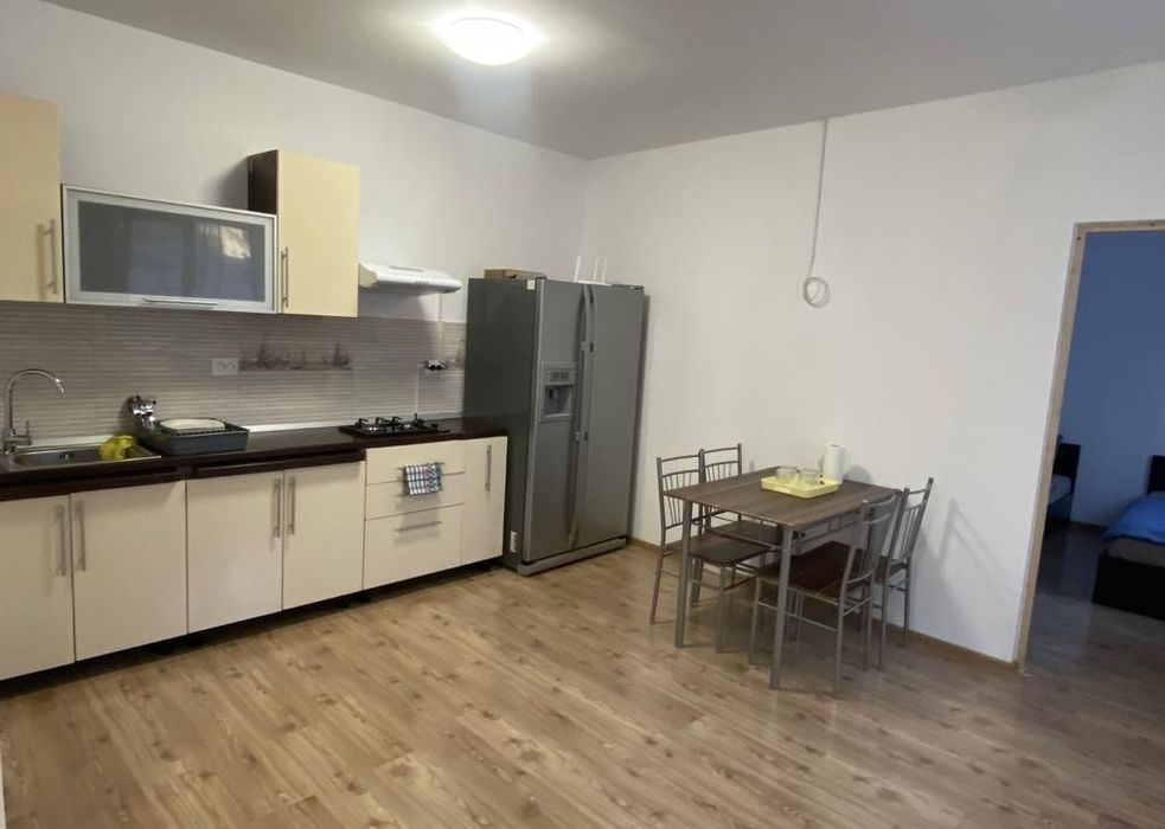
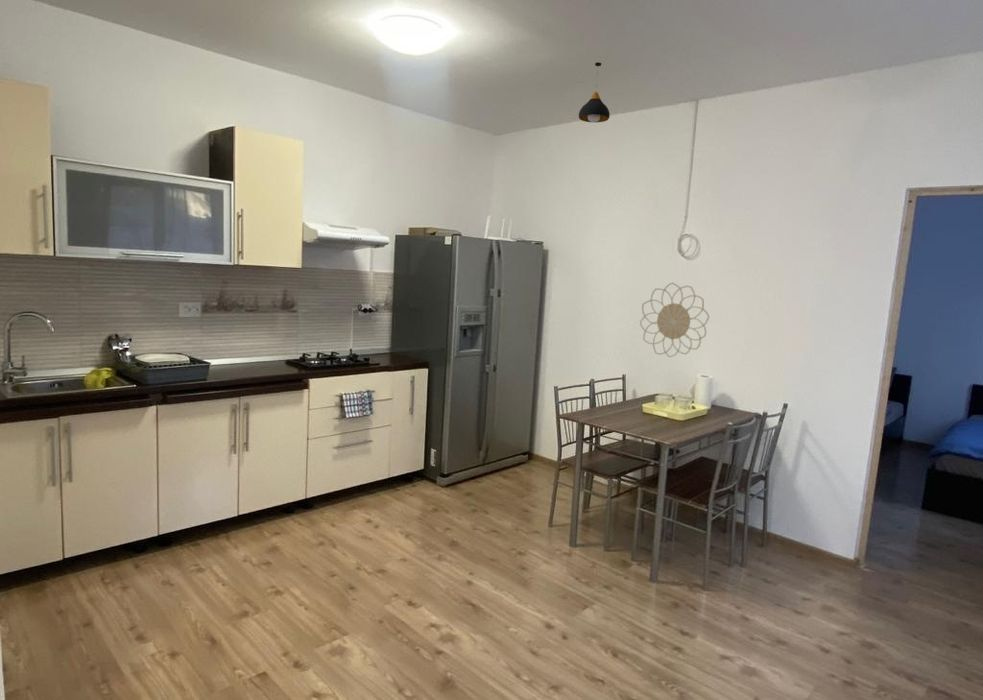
+ pendant light [578,61,611,123]
+ decorative wall piece [639,281,710,358]
